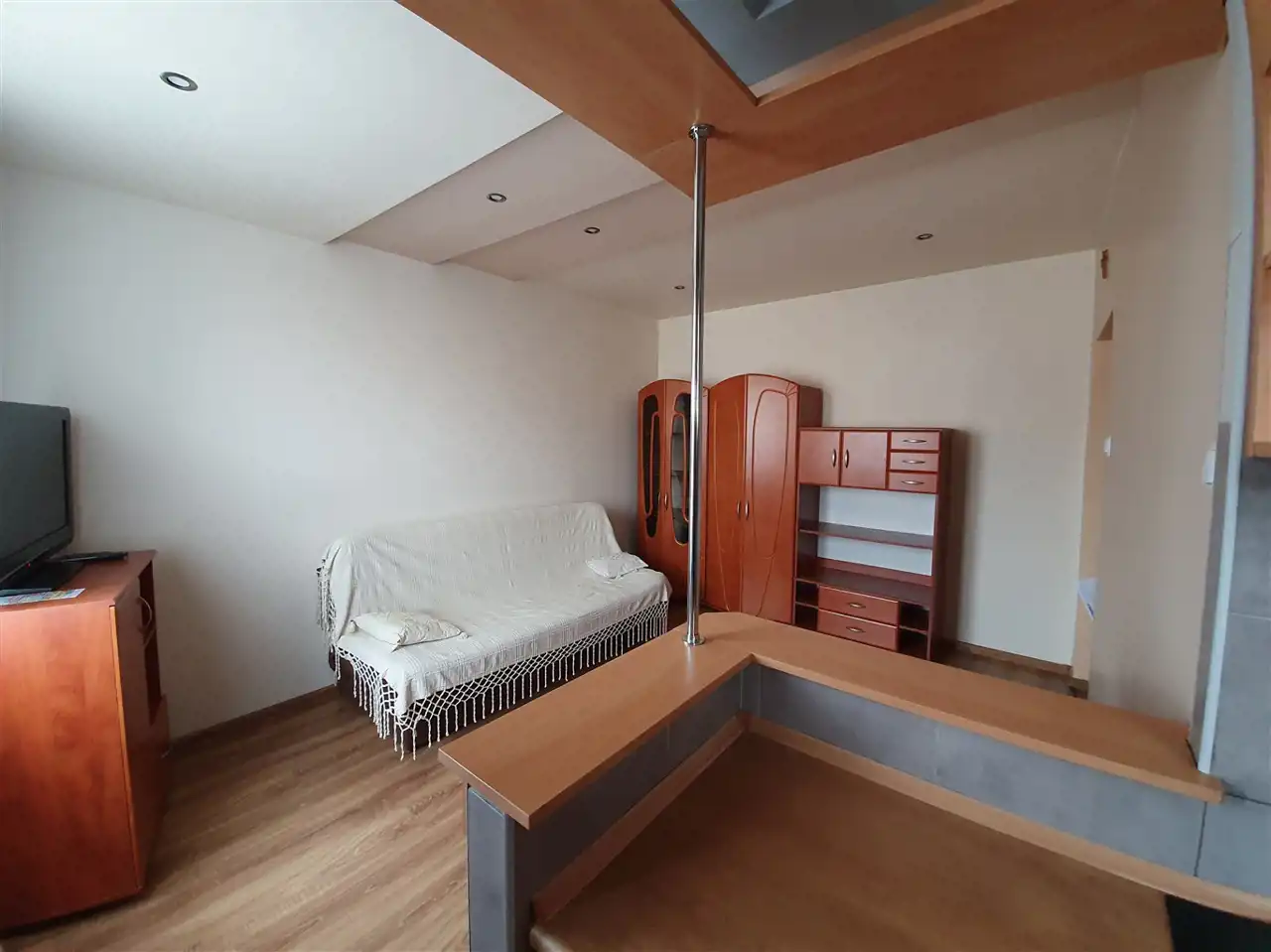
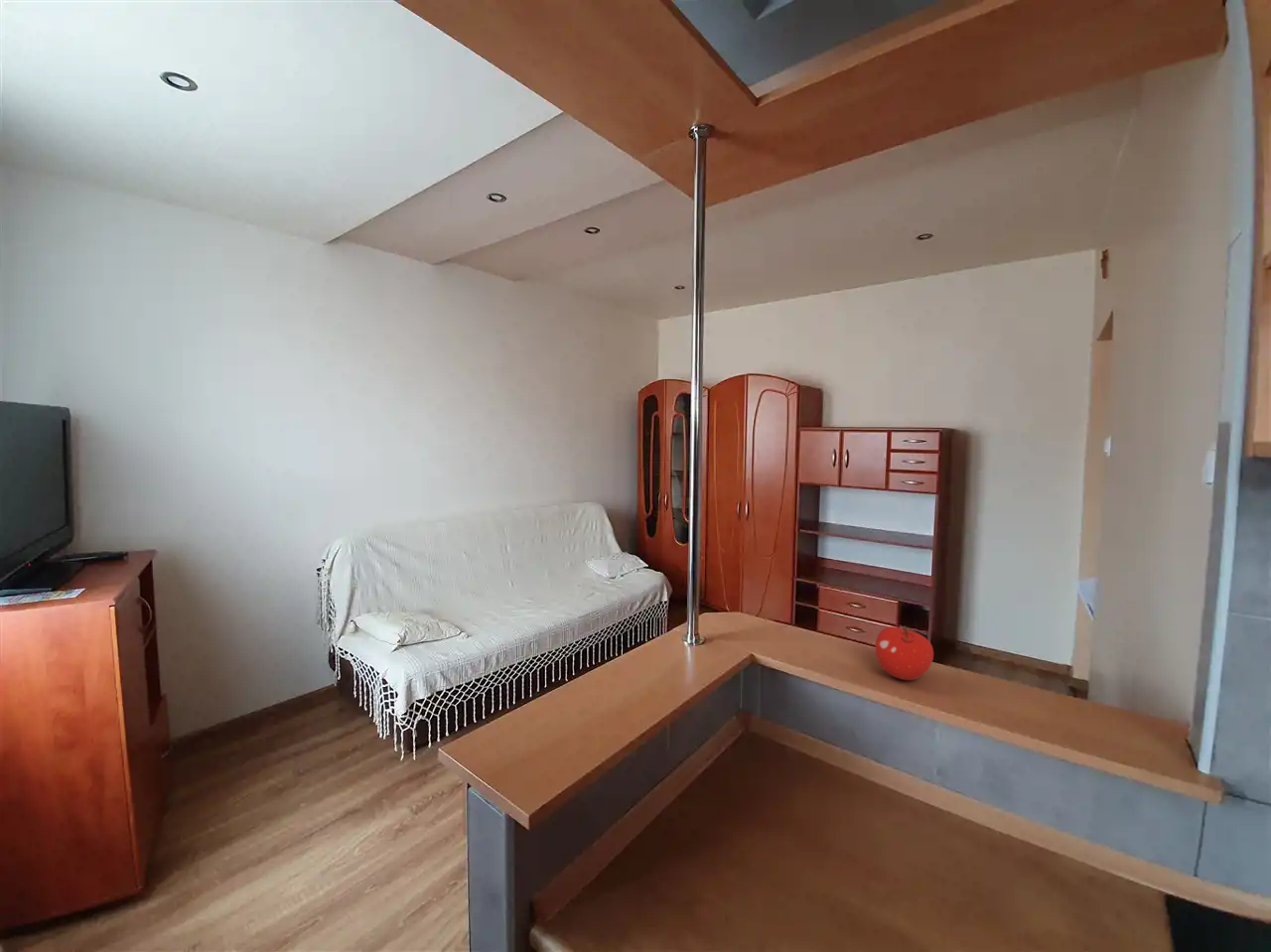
+ fruit [874,625,934,681]
